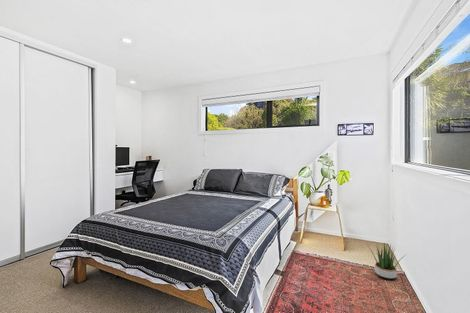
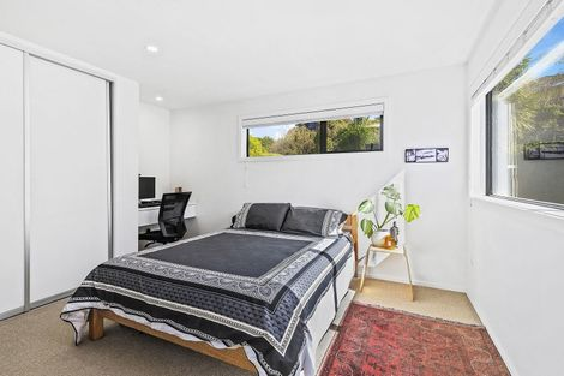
- potted plant [367,243,407,280]
